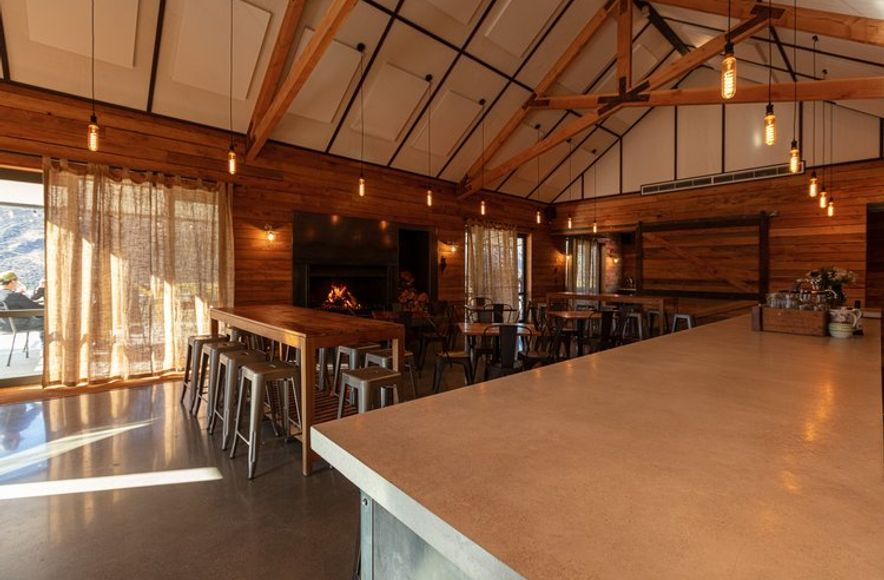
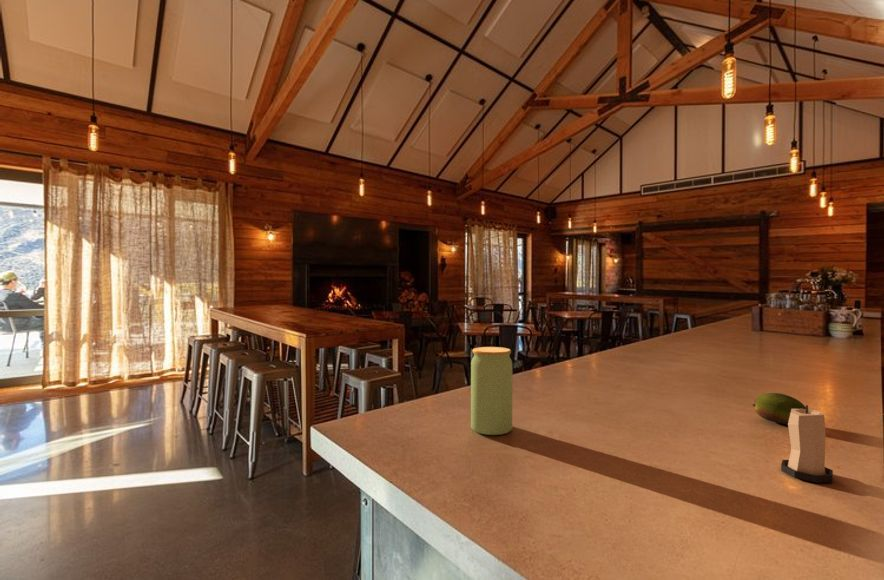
+ jar [470,346,513,436]
+ candle [780,404,834,484]
+ fruit [752,392,806,425]
